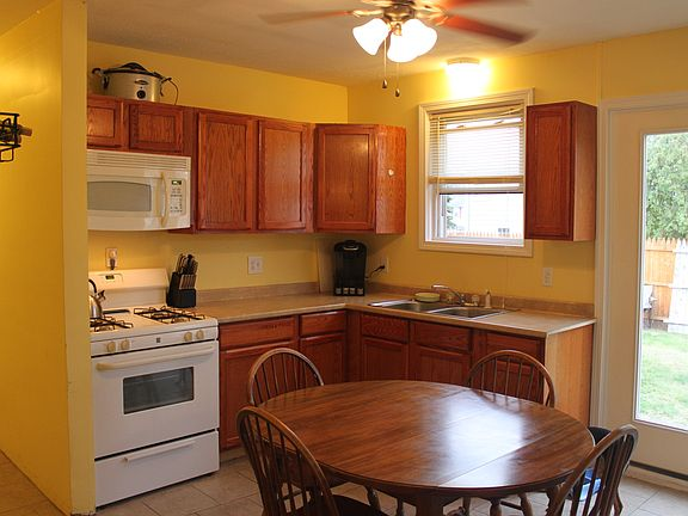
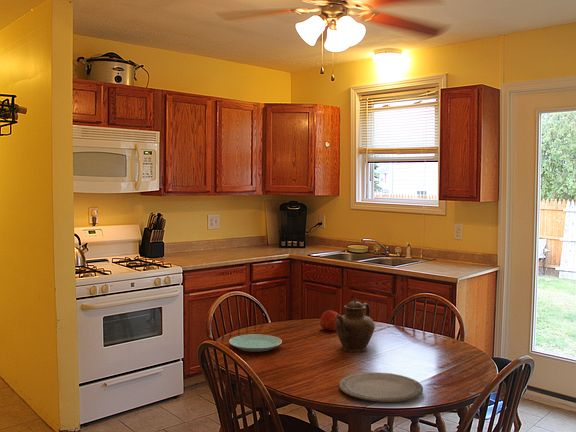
+ plate [228,333,283,353]
+ teapot [335,297,376,353]
+ fruit [319,309,340,332]
+ plate [338,371,424,403]
